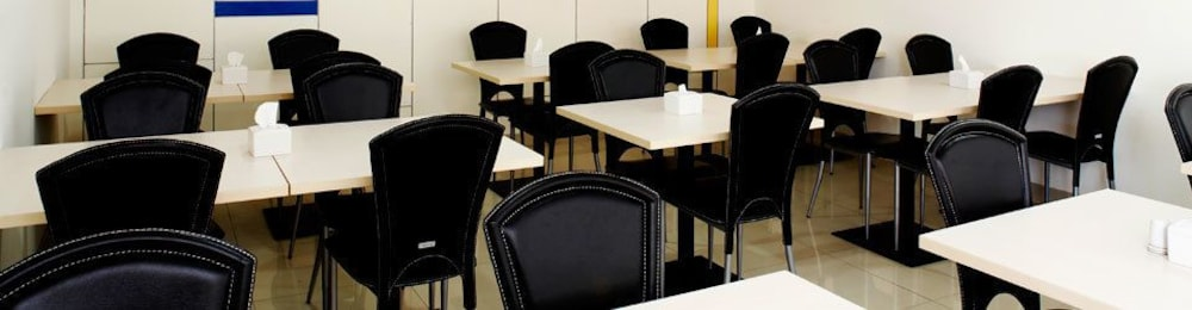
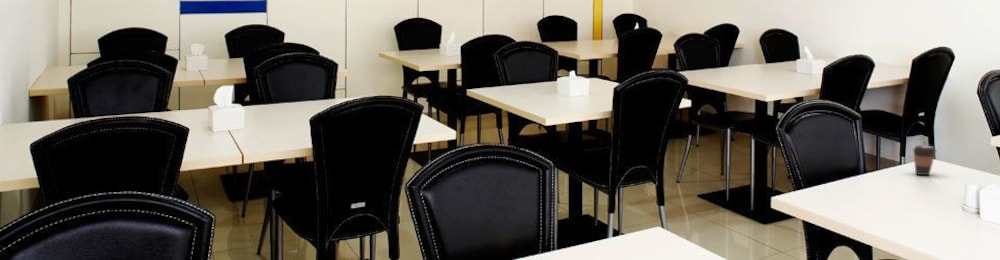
+ coffee cup [911,144,938,176]
